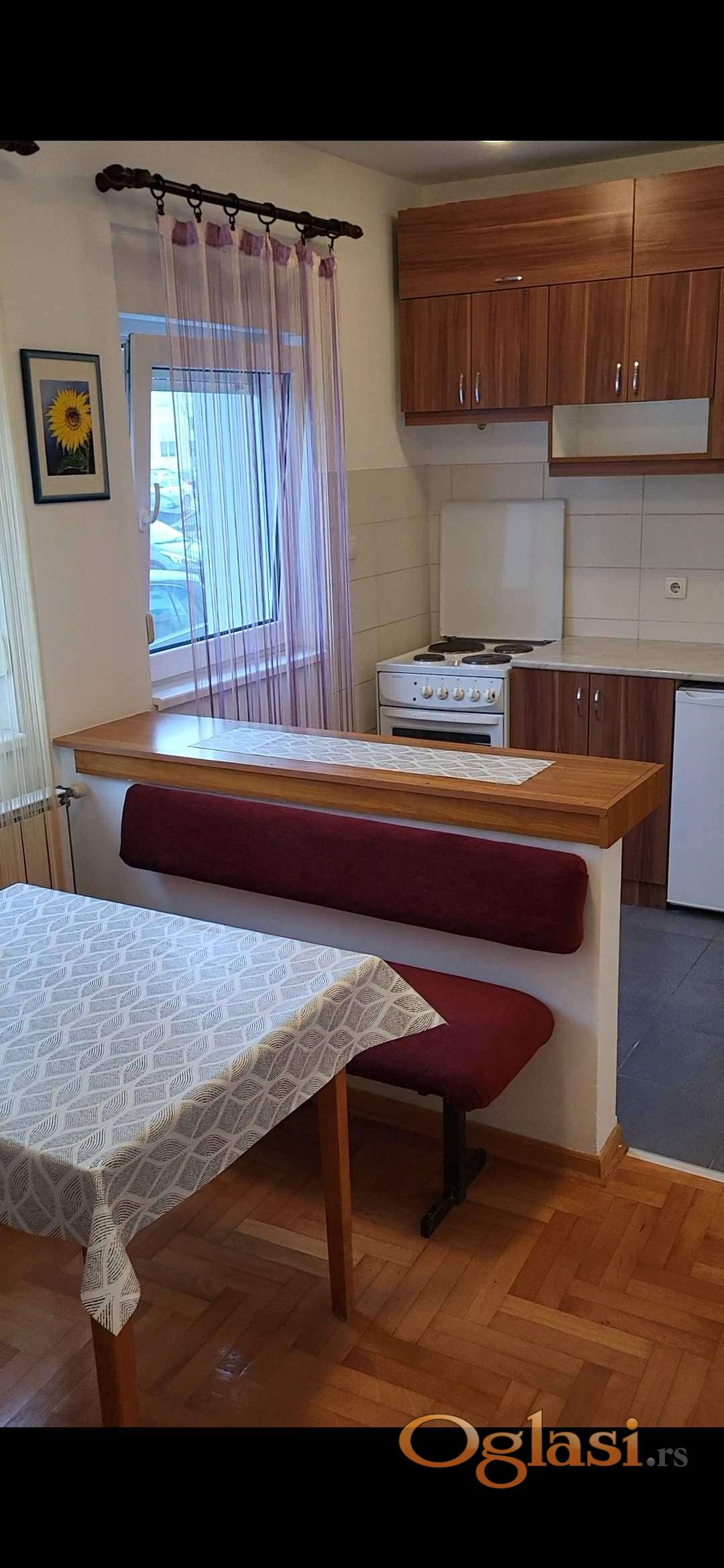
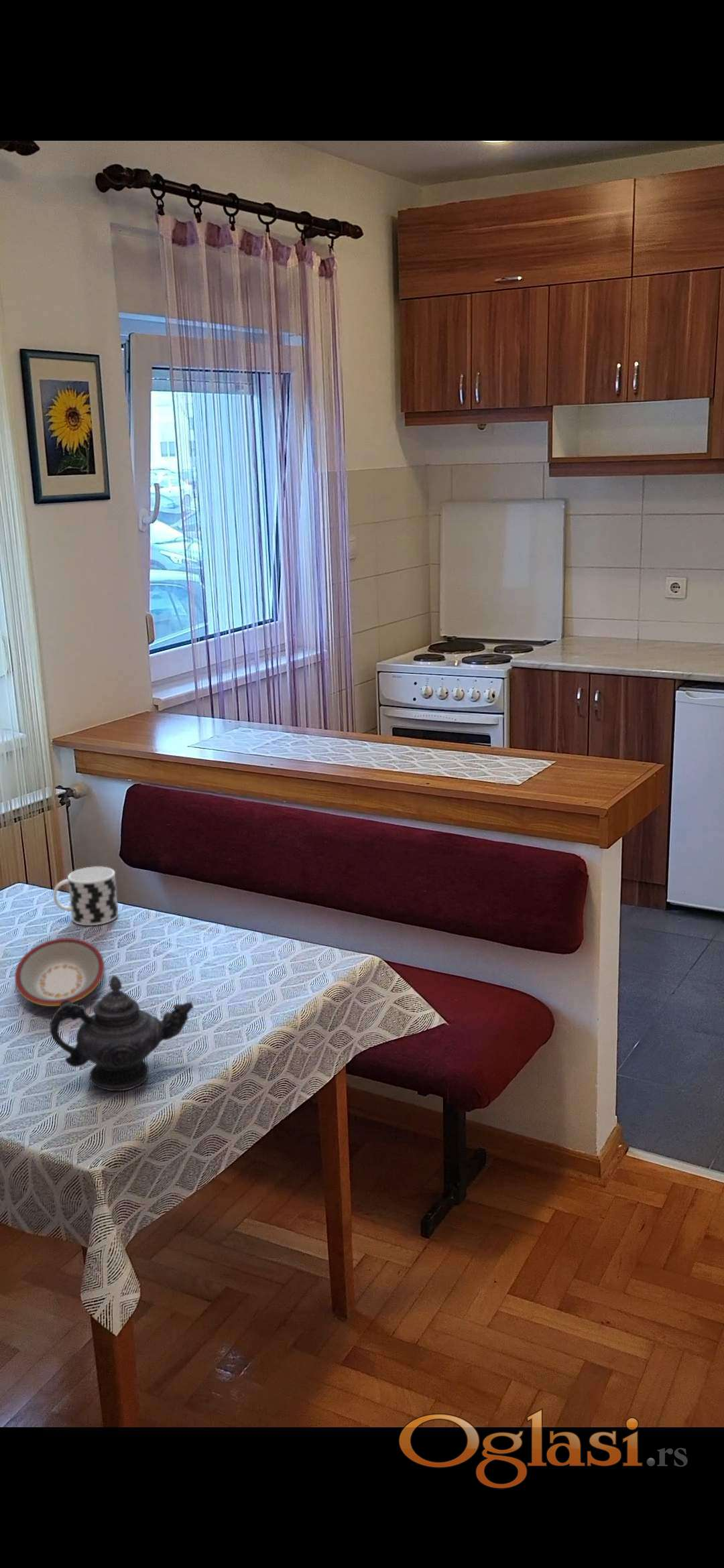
+ cup [52,866,119,926]
+ plate [14,937,105,1007]
+ teapot [49,975,194,1092]
